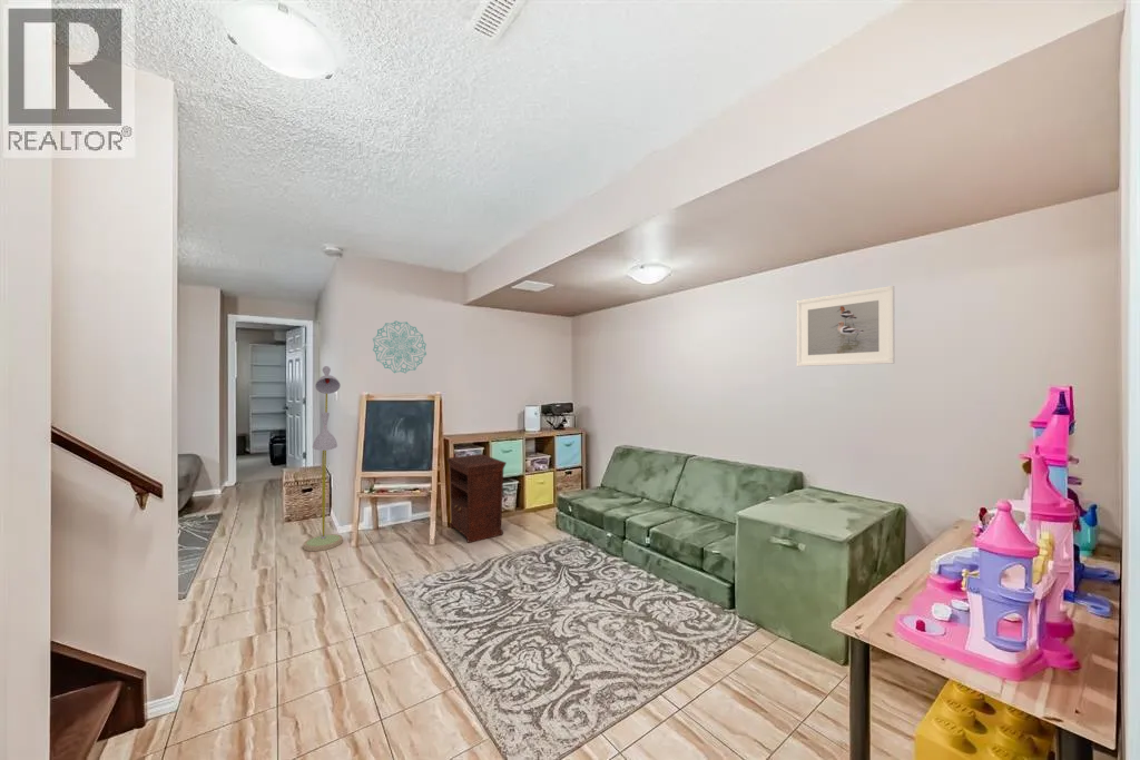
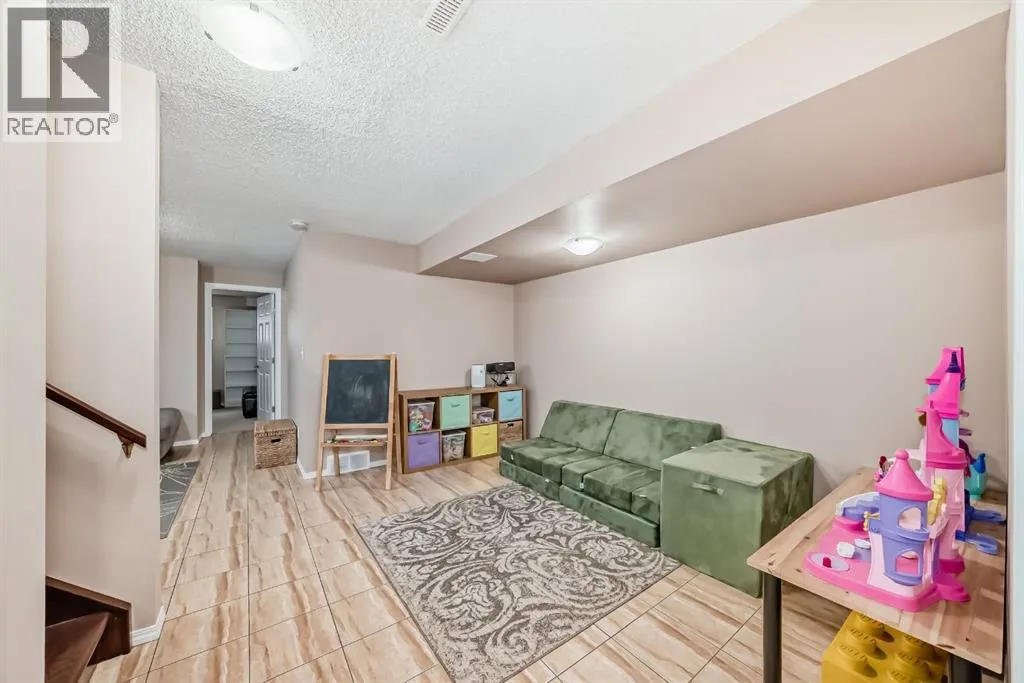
- floor lamp [302,365,344,552]
- wall decoration [372,319,428,374]
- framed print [796,285,896,367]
- nightstand [445,453,508,544]
